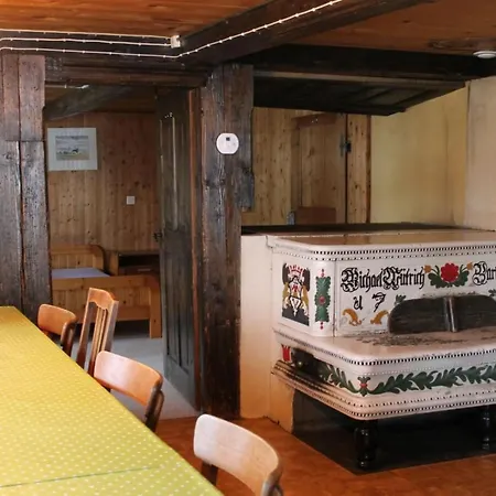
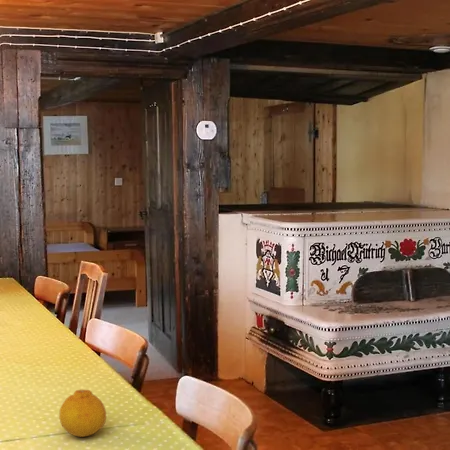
+ fruit [58,389,107,438]
